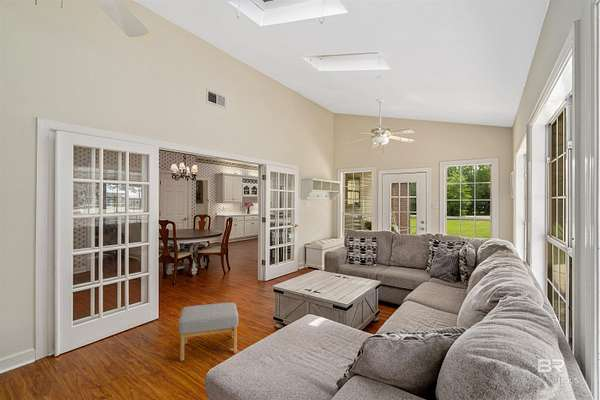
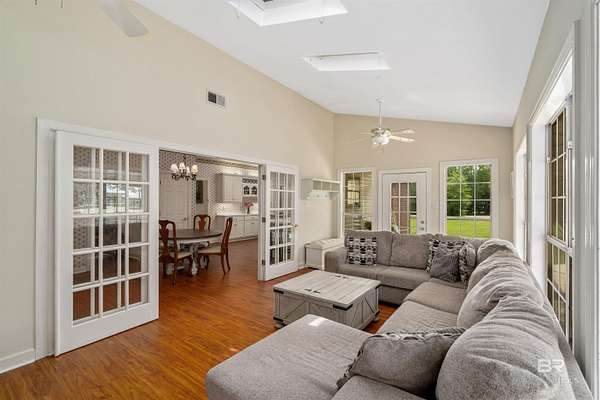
- footstool [178,301,240,362]
